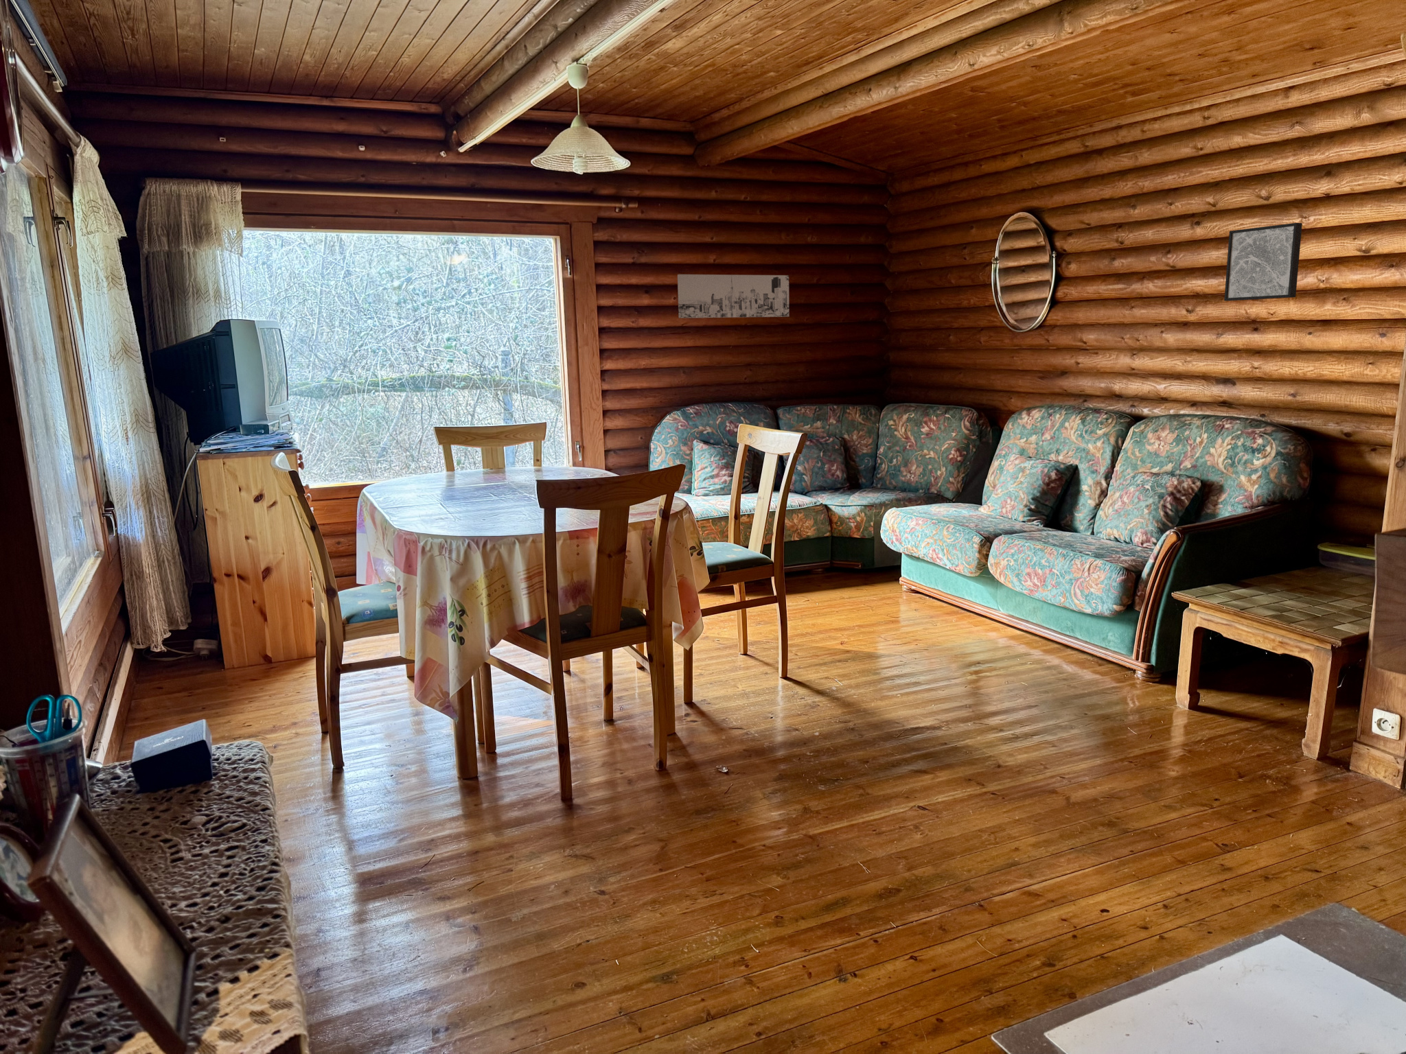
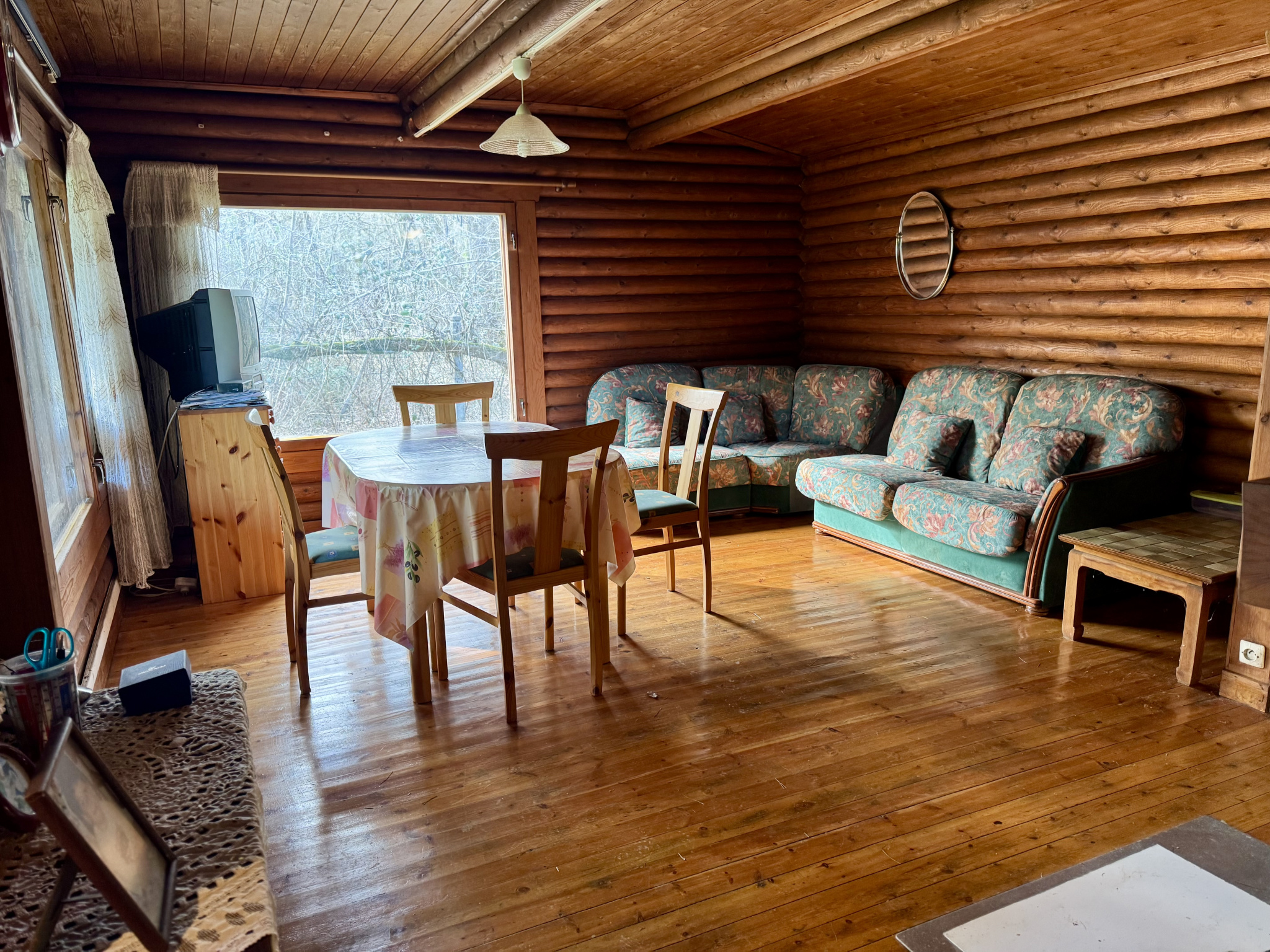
- wall art [1223,223,1303,301]
- wall art [676,273,789,319]
